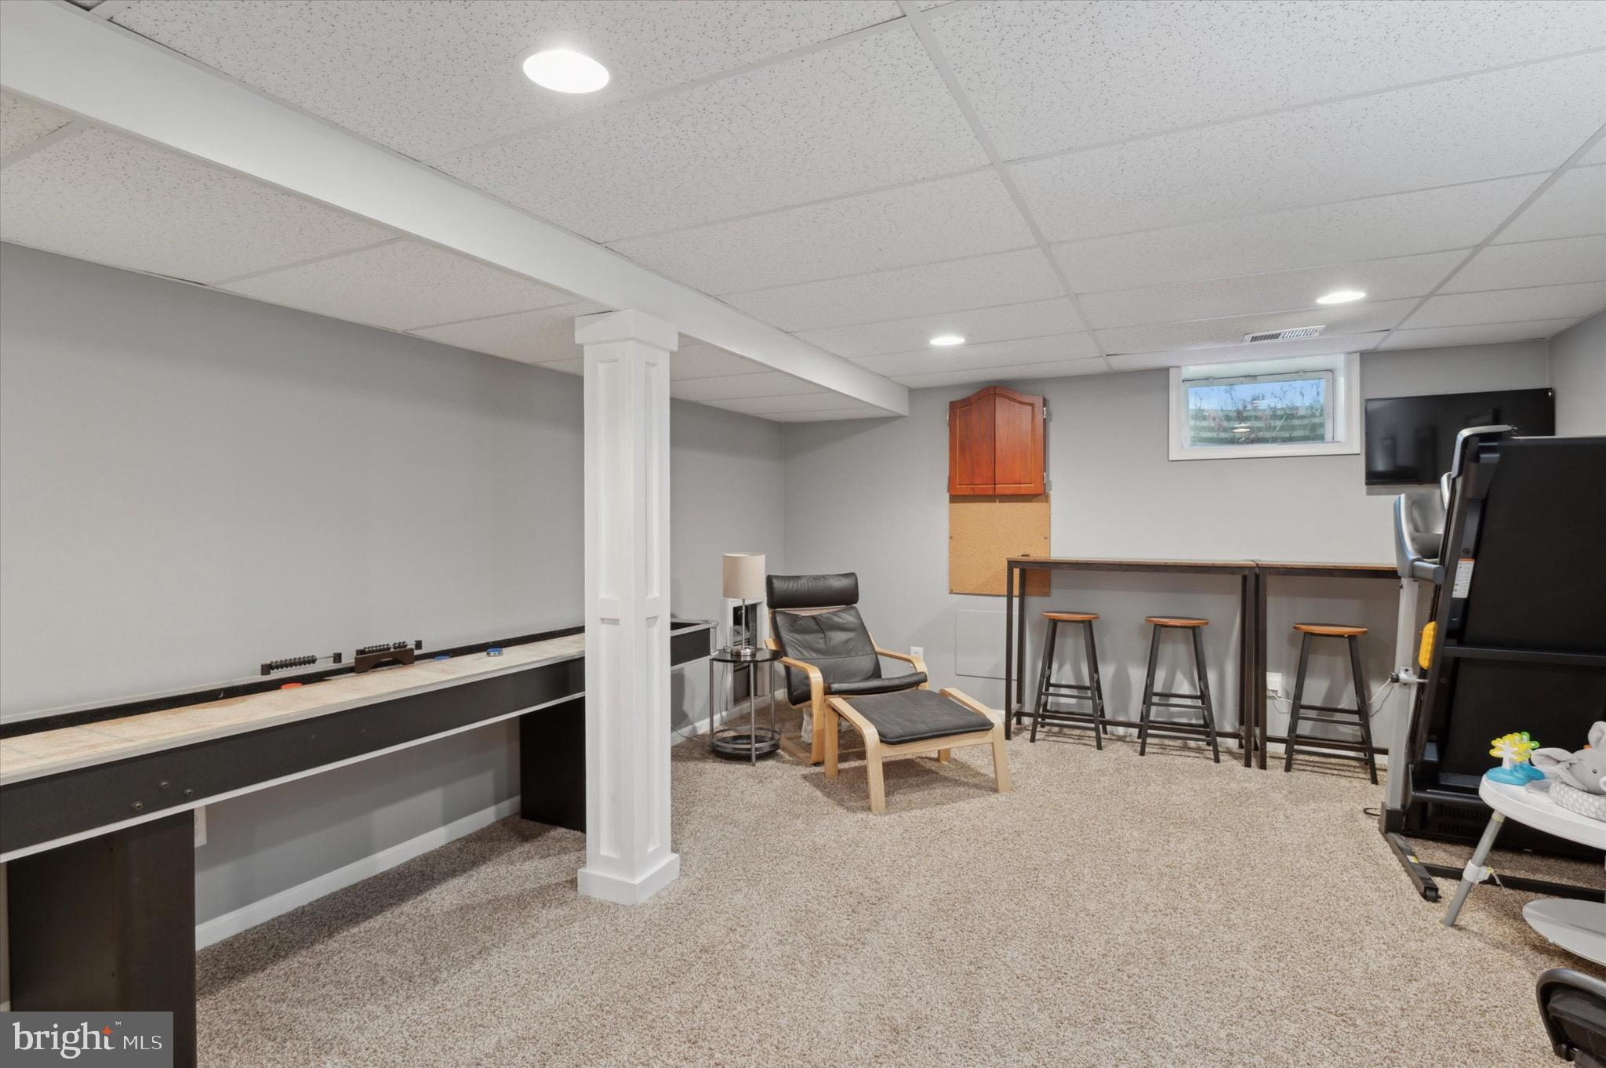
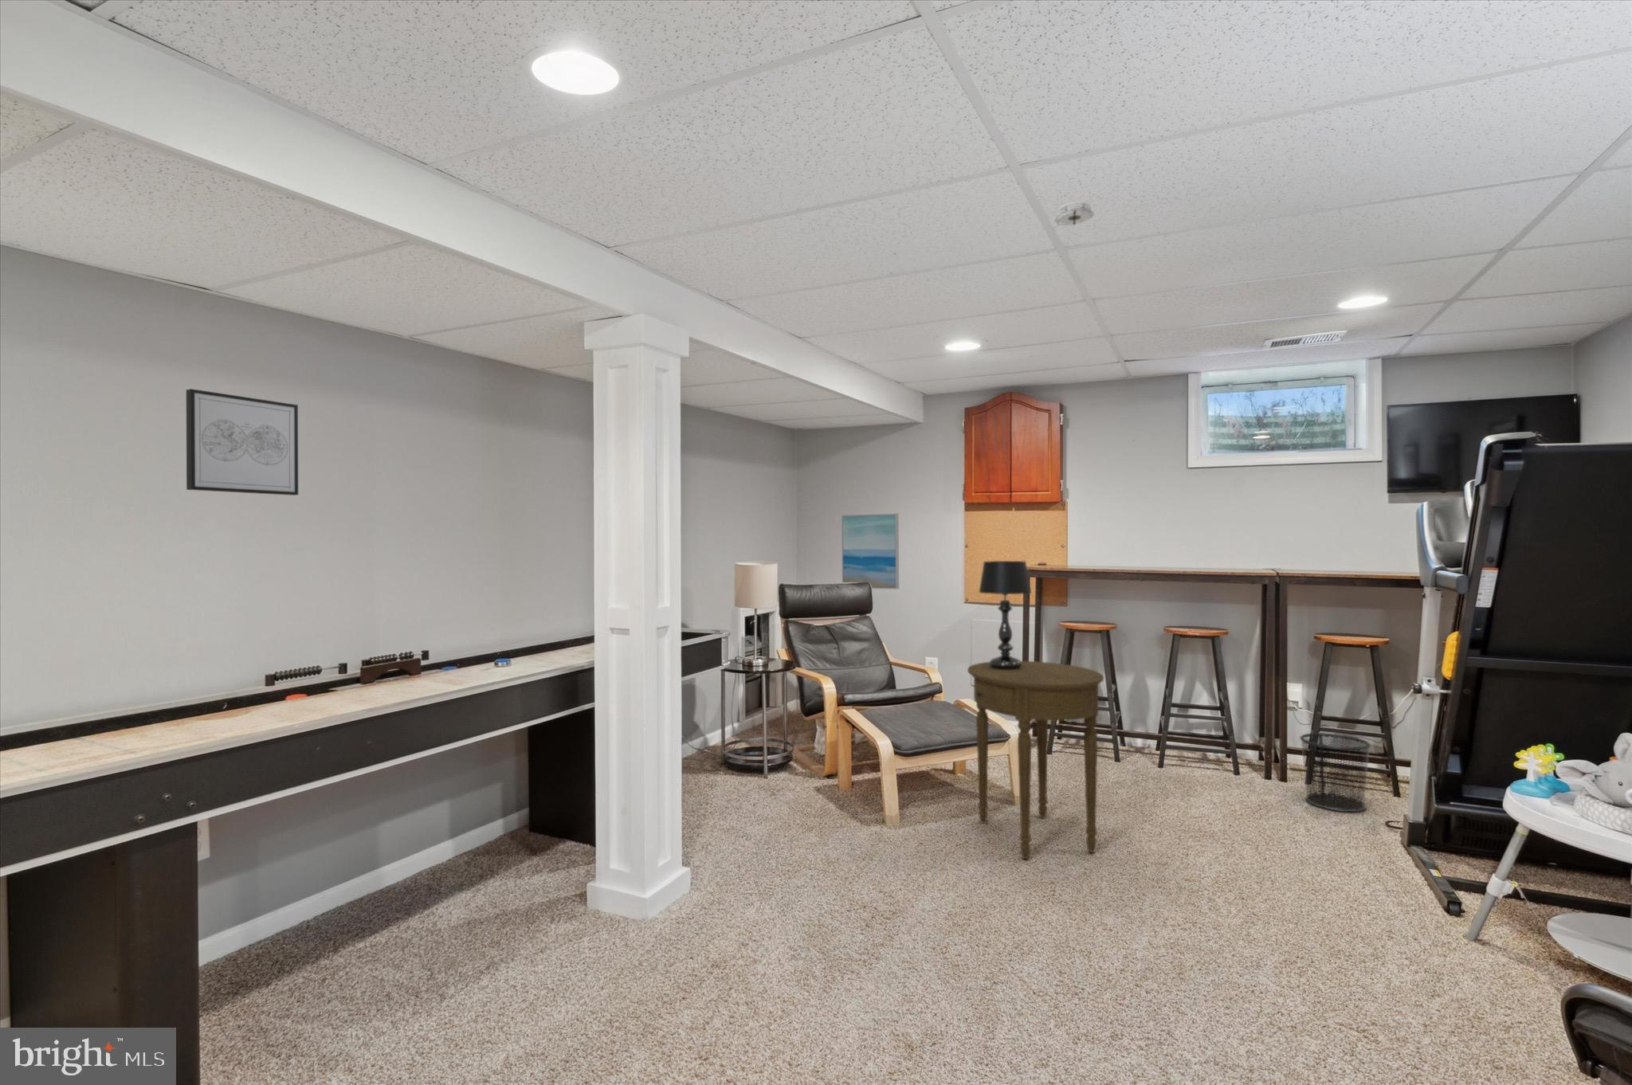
+ table lamp [978,559,1032,670]
+ wall art [185,388,299,496]
+ smoke detector [1052,201,1094,229]
+ side table [966,660,1104,860]
+ waste bin [1299,733,1372,813]
+ wall art [840,513,900,590]
